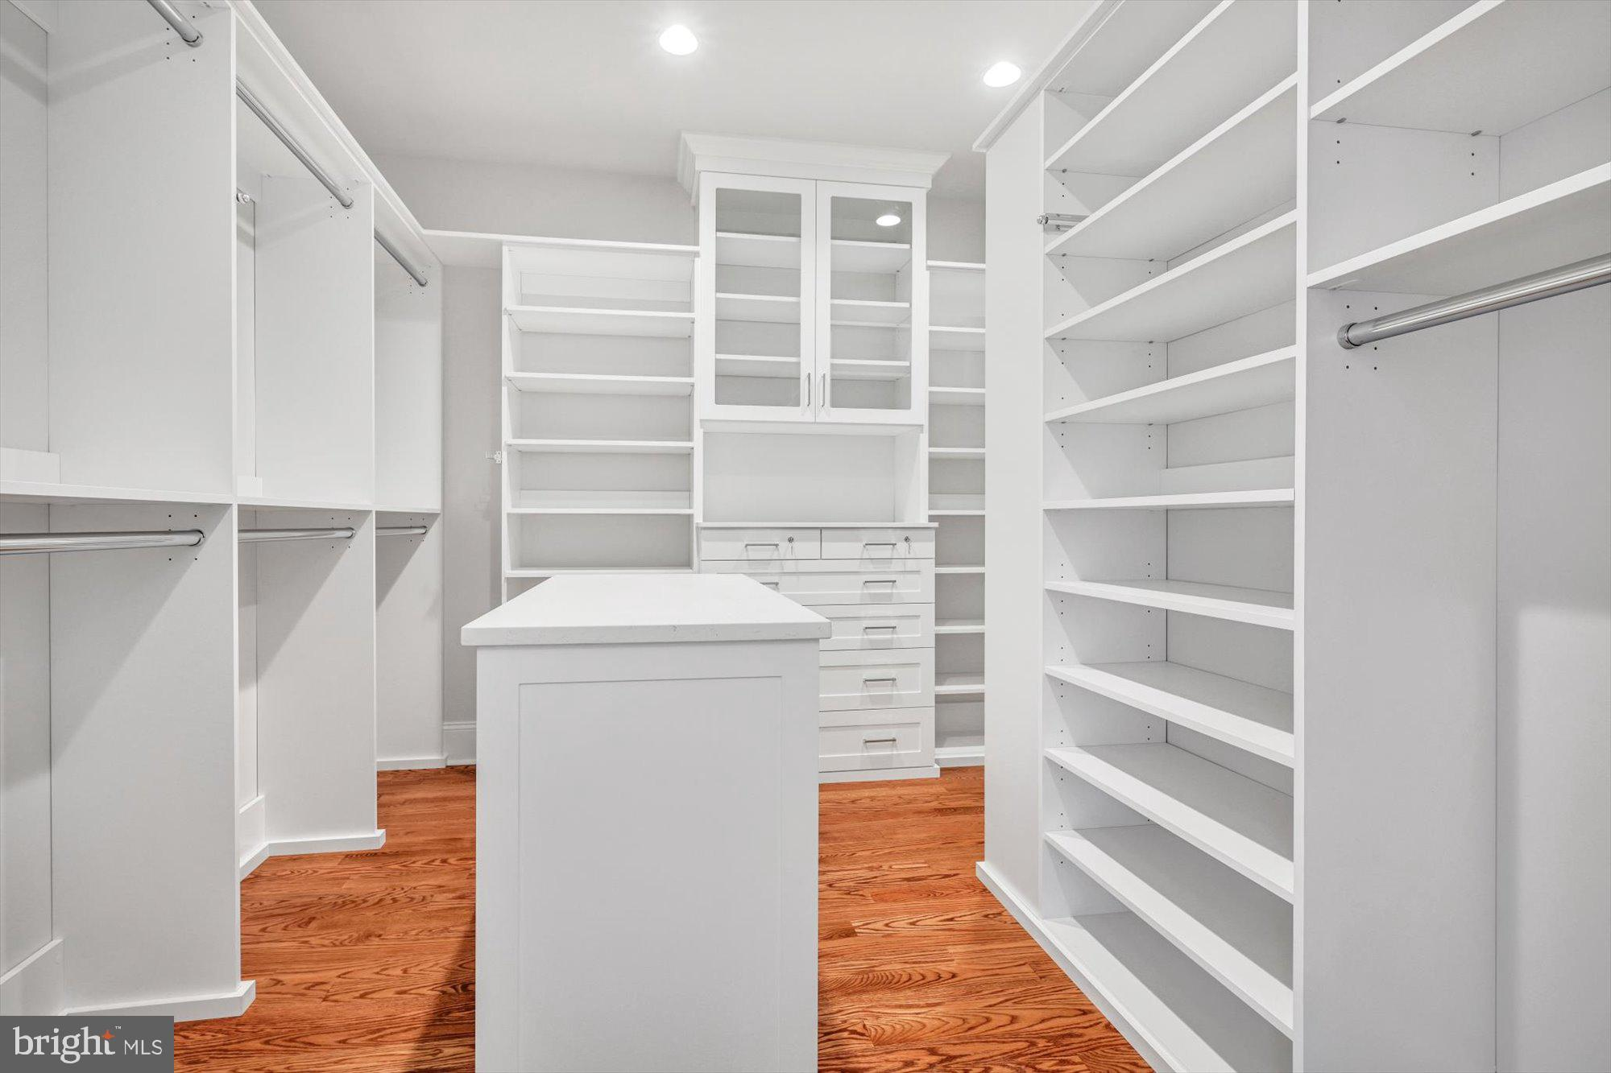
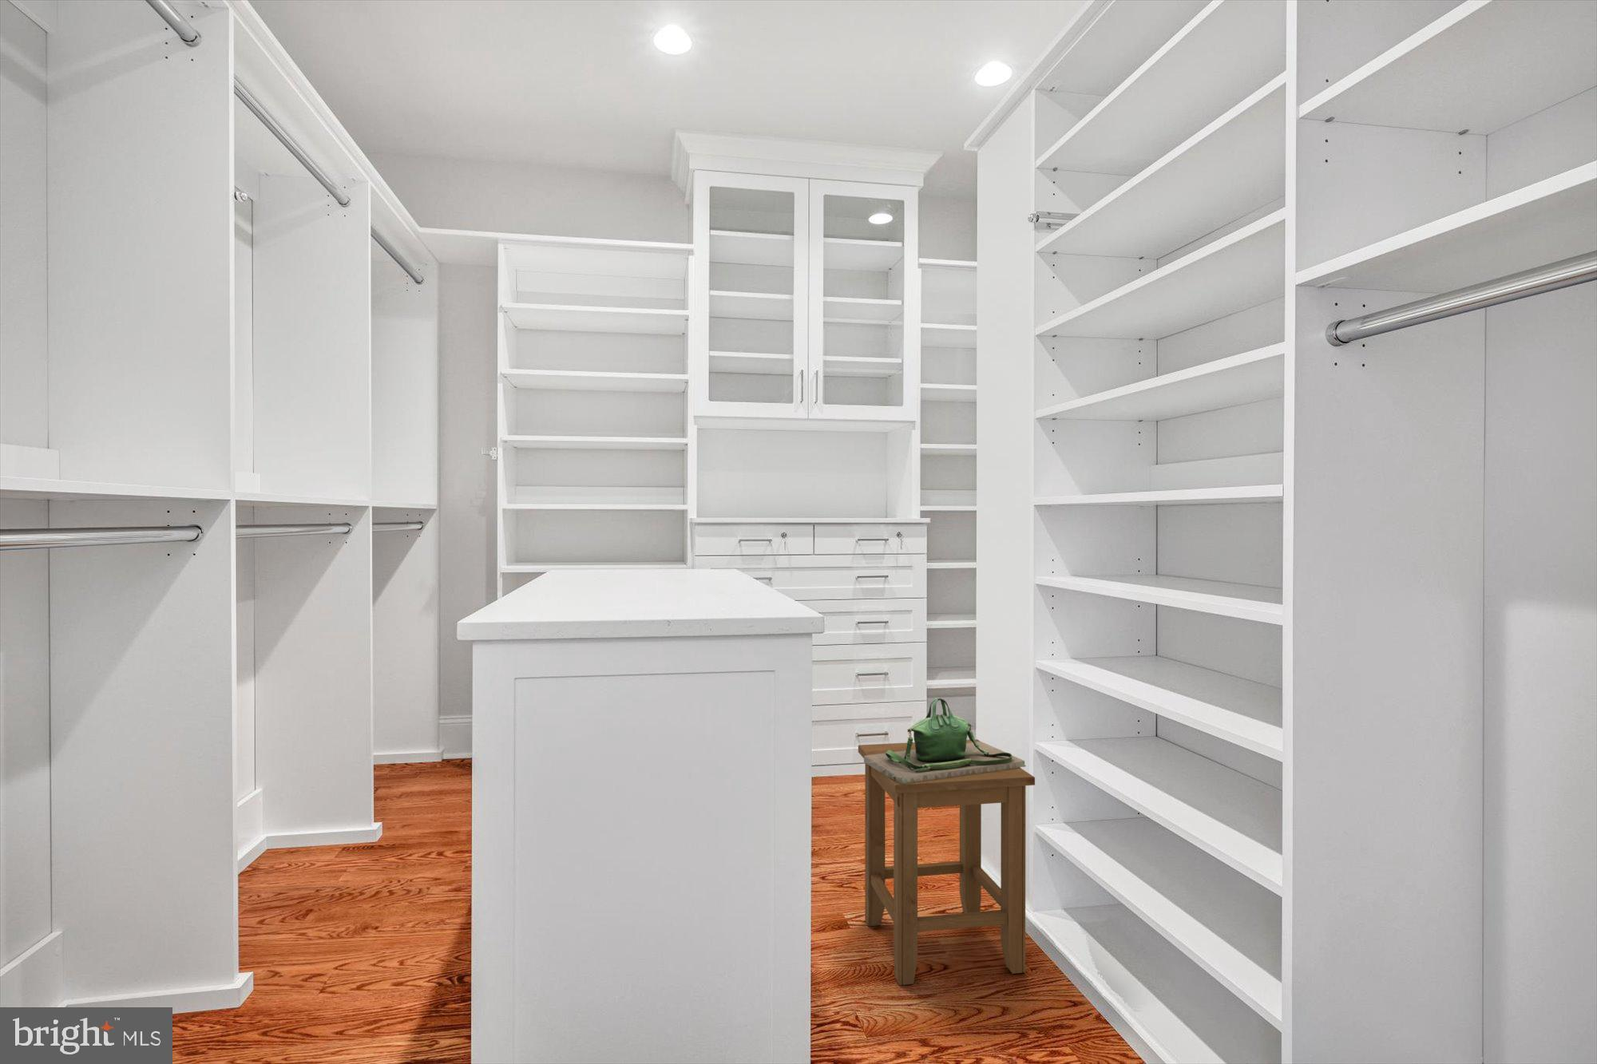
+ stool [857,739,1035,986]
+ handbag [863,697,1026,784]
